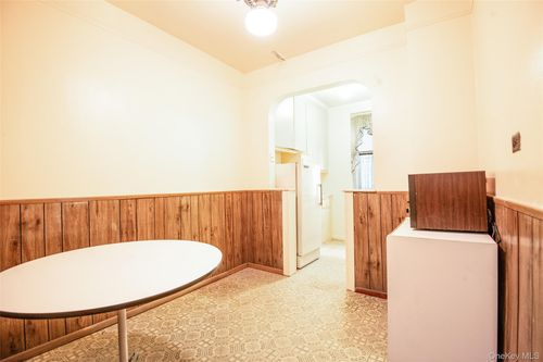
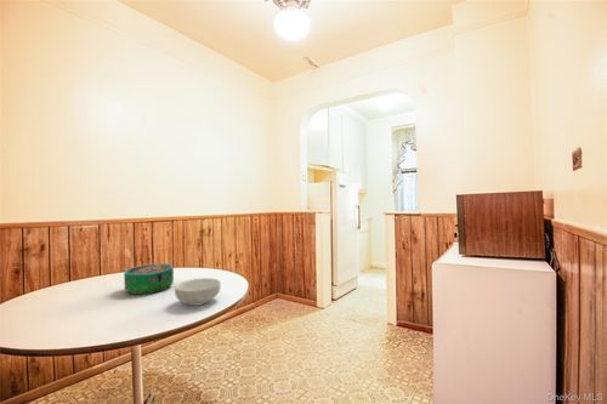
+ decorative bowl [123,262,175,296]
+ cereal bowl [174,277,222,307]
